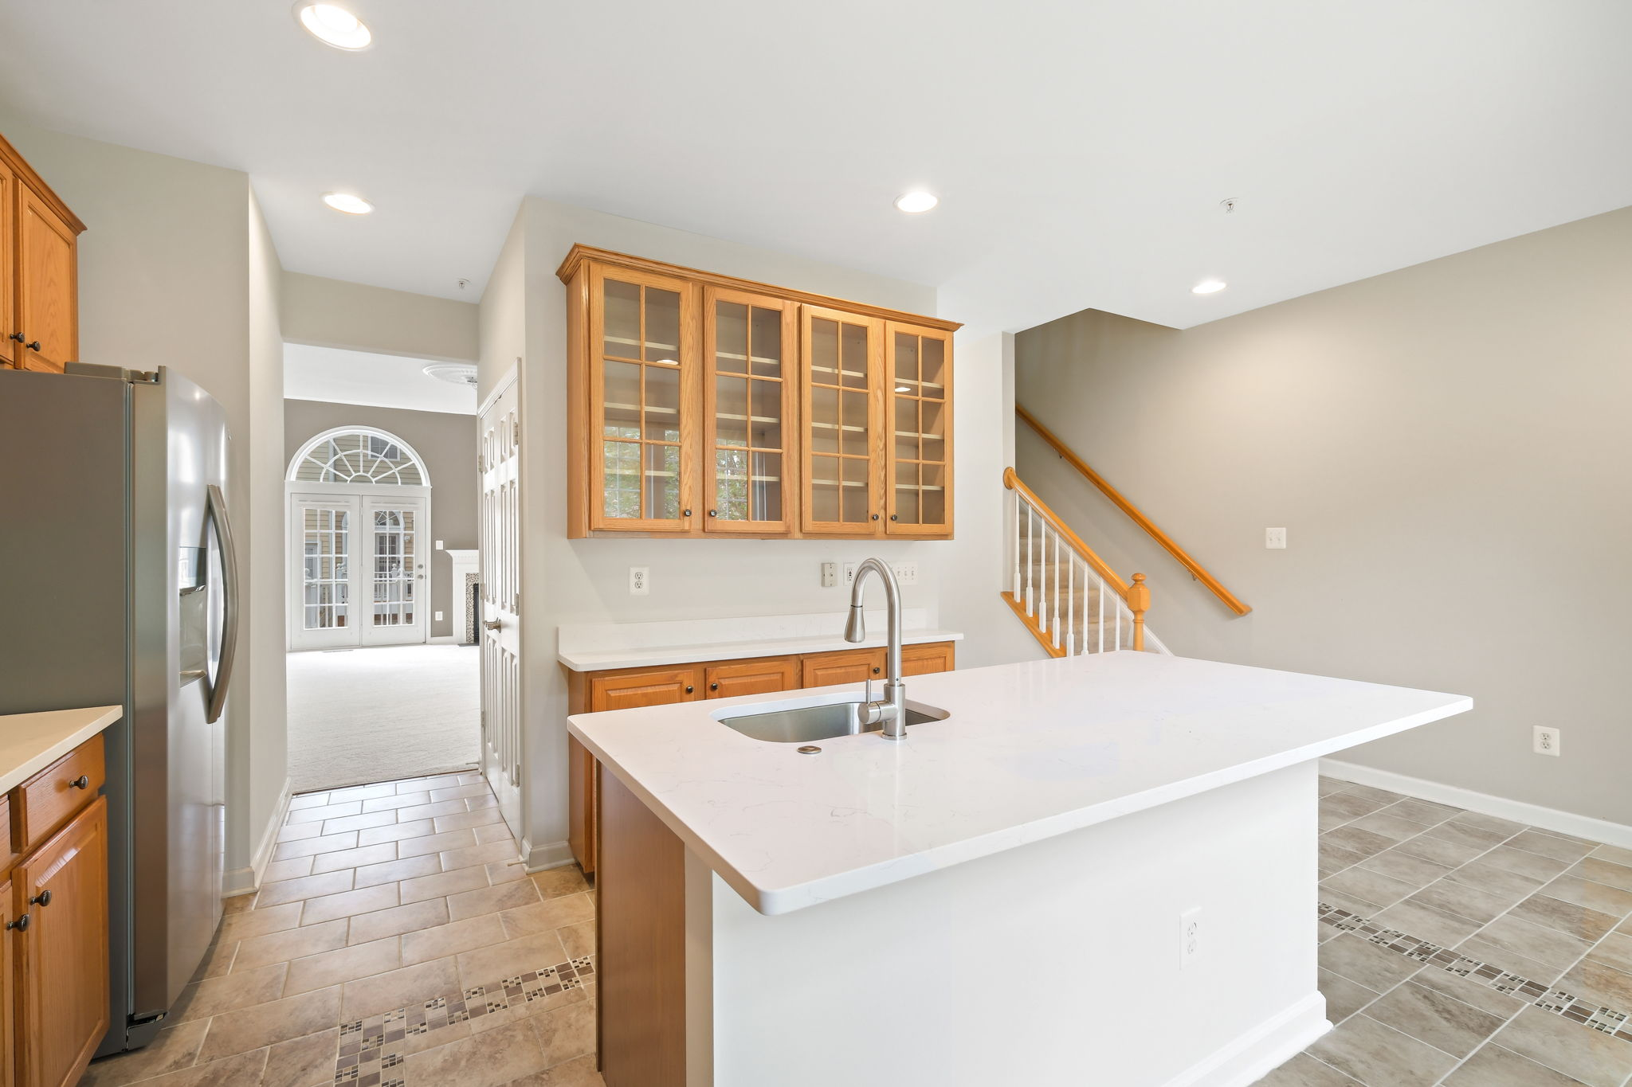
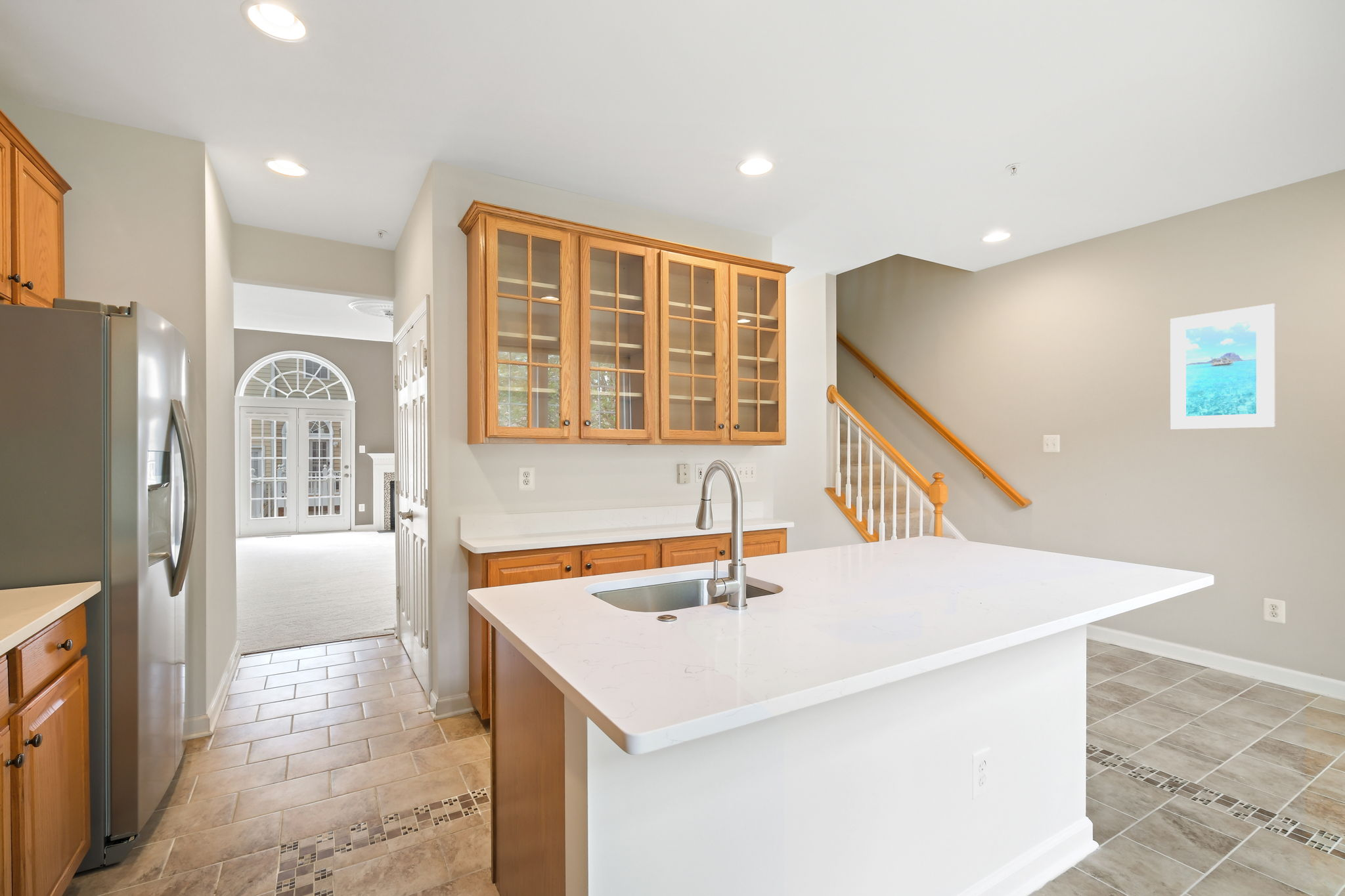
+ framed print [1170,303,1277,430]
